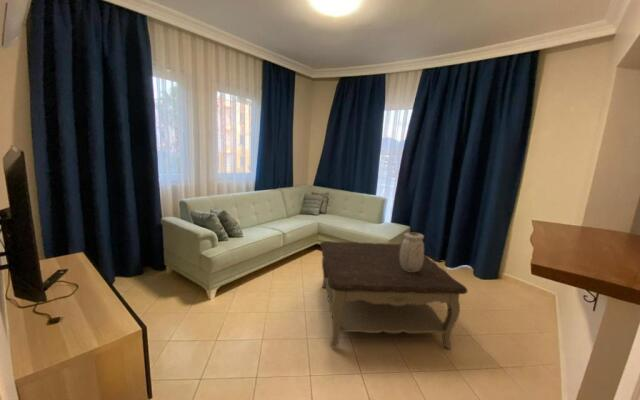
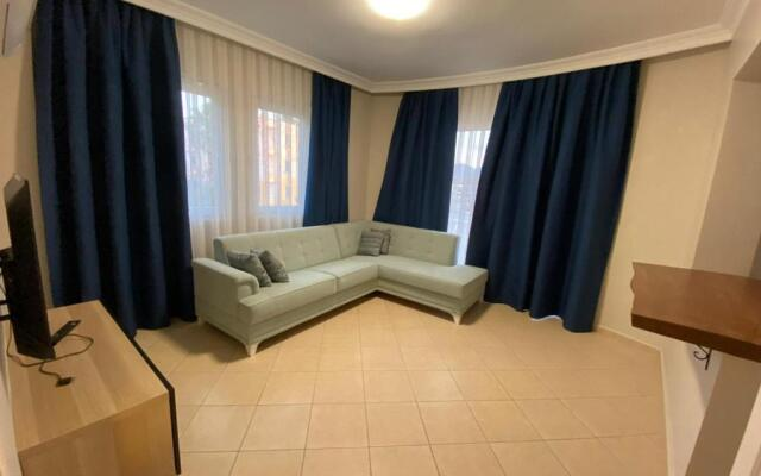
- coffee table [319,240,468,350]
- vase [400,232,425,272]
